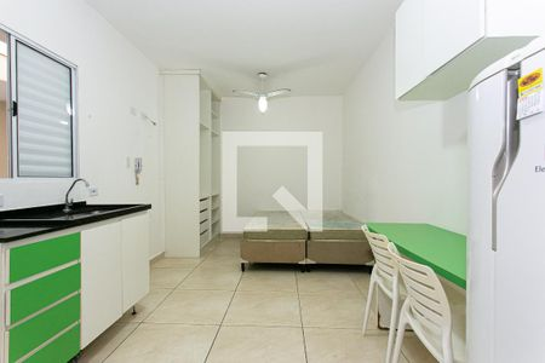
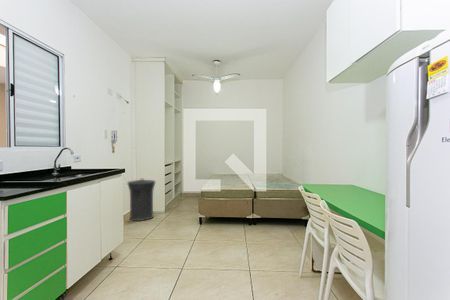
+ trash can [126,178,157,222]
